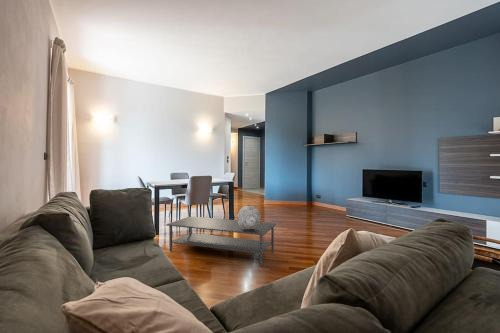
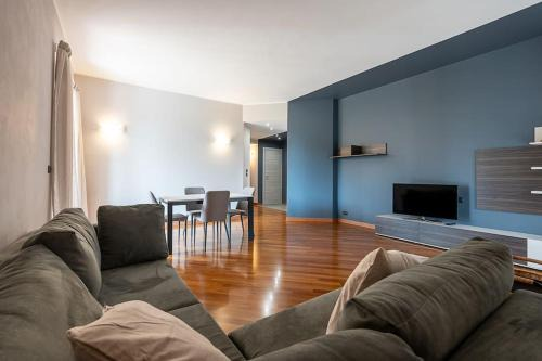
- decorative sphere [236,205,262,229]
- coffee table [165,215,277,267]
